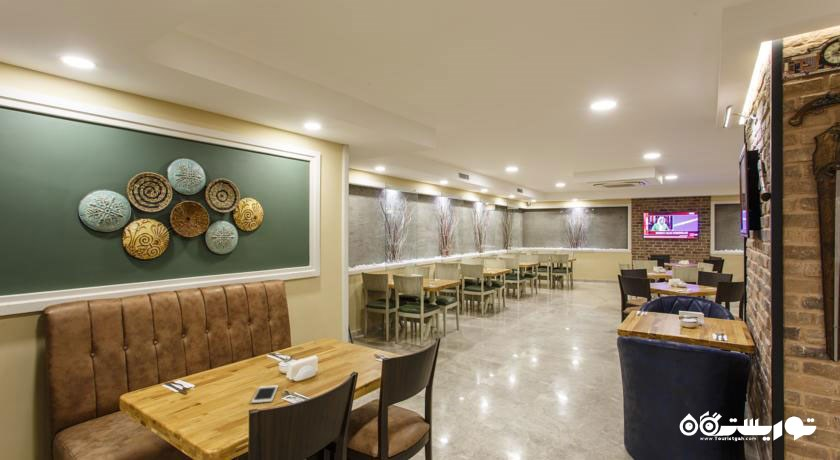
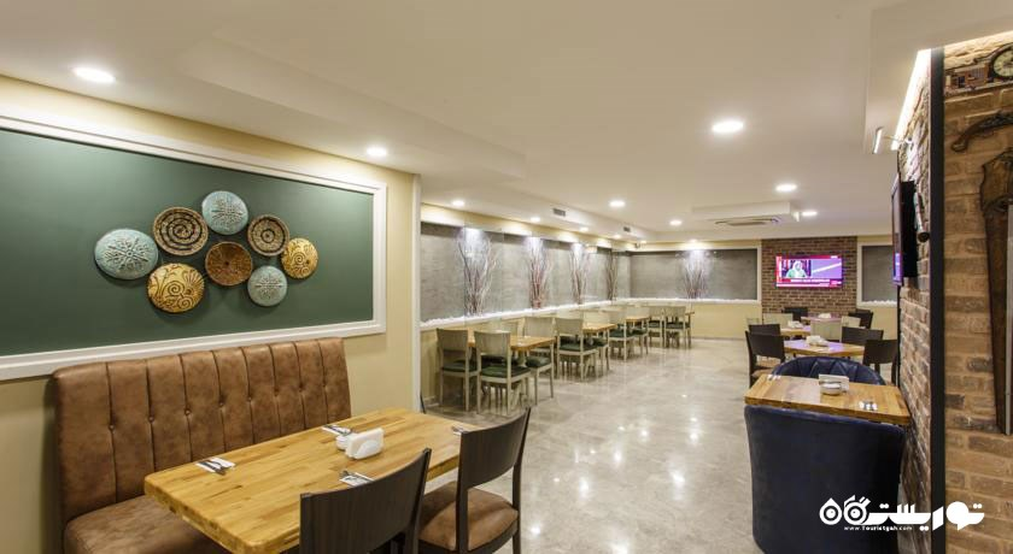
- cell phone [251,384,279,404]
